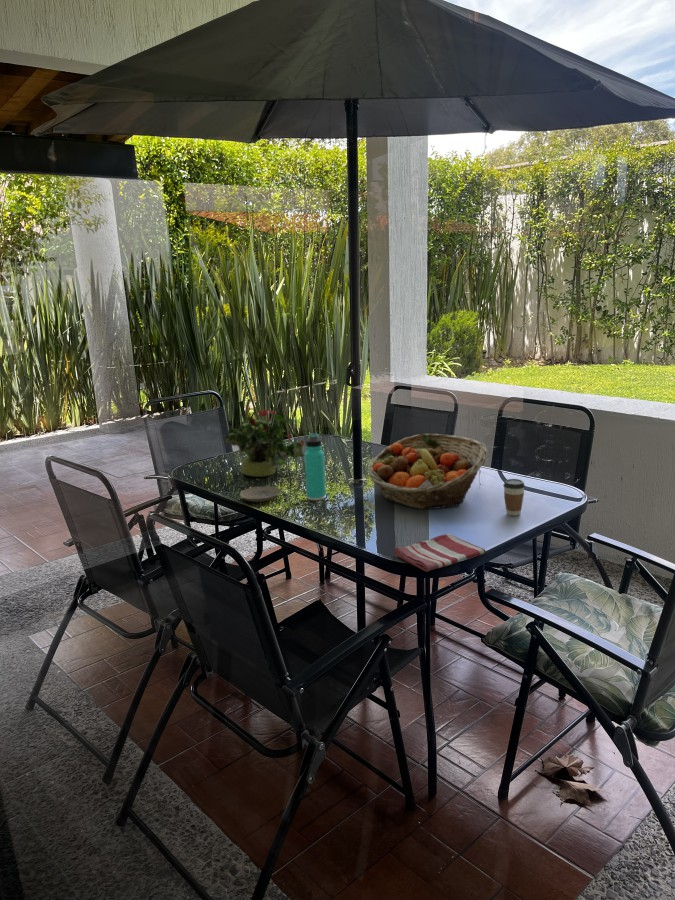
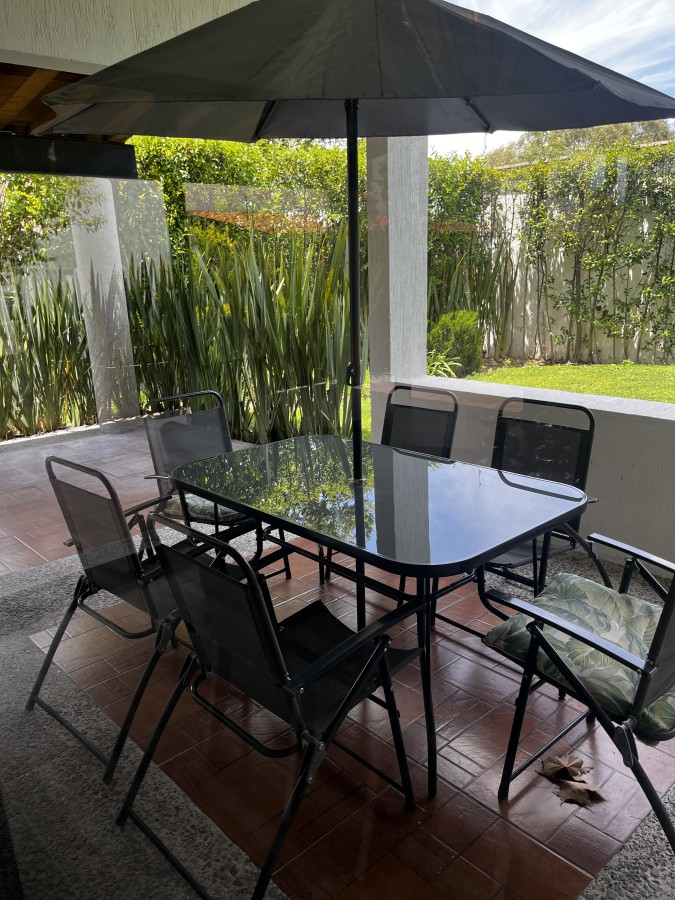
- fruit basket [367,433,489,510]
- dish towel [393,533,487,573]
- coffee cup [502,478,526,517]
- plate [239,485,281,503]
- thermos bottle [304,432,327,502]
- potted plant [223,404,306,478]
